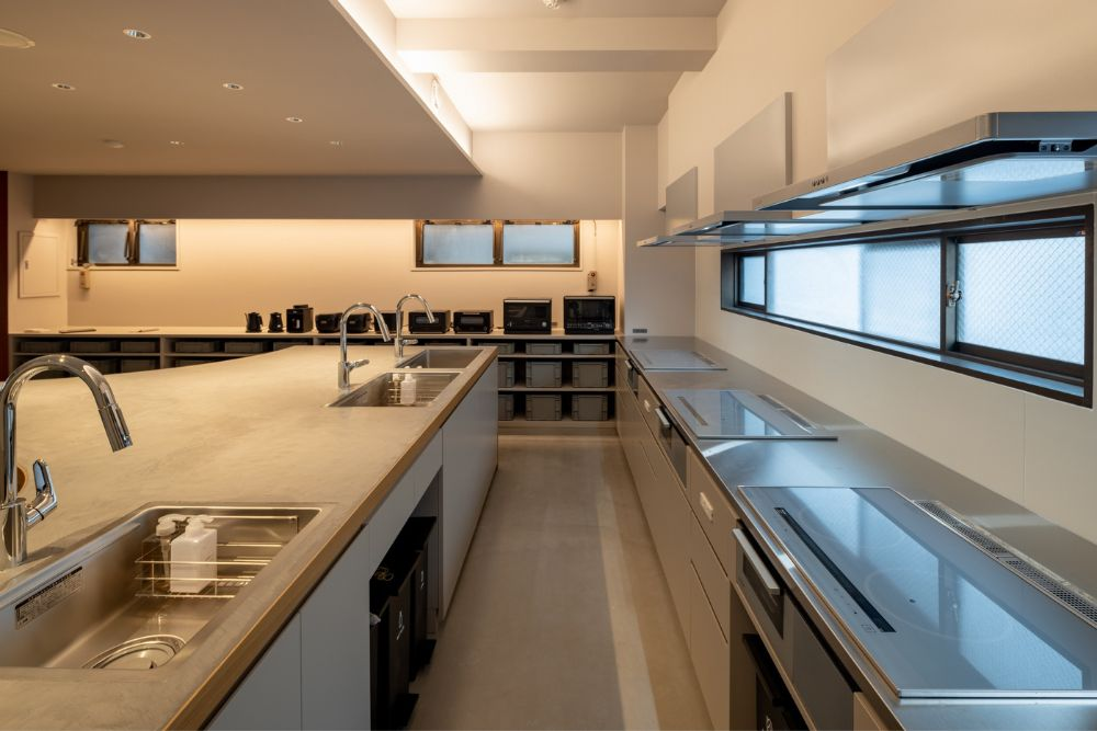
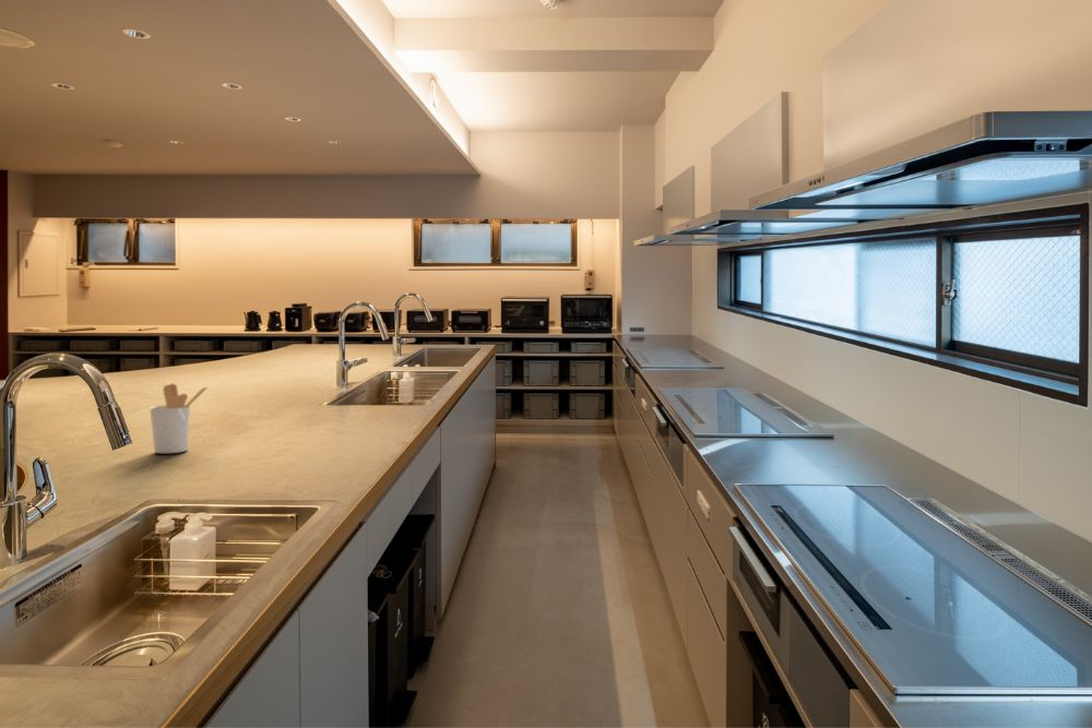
+ utensil holder [149,383,210,454]
